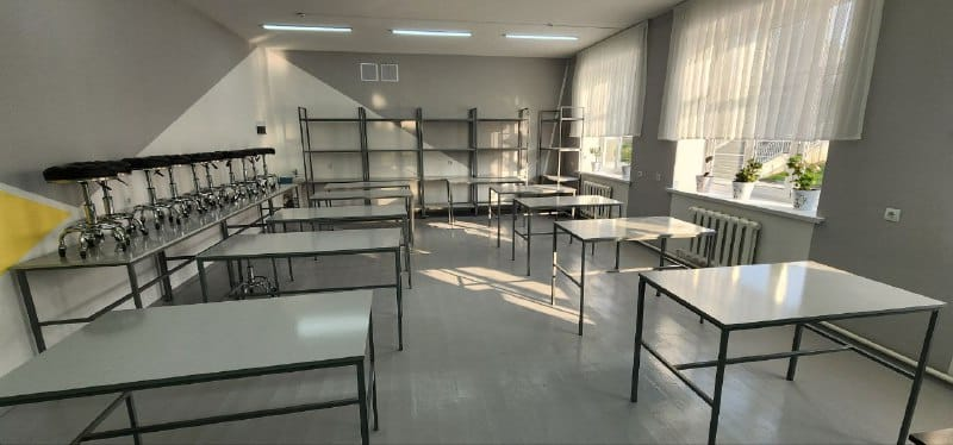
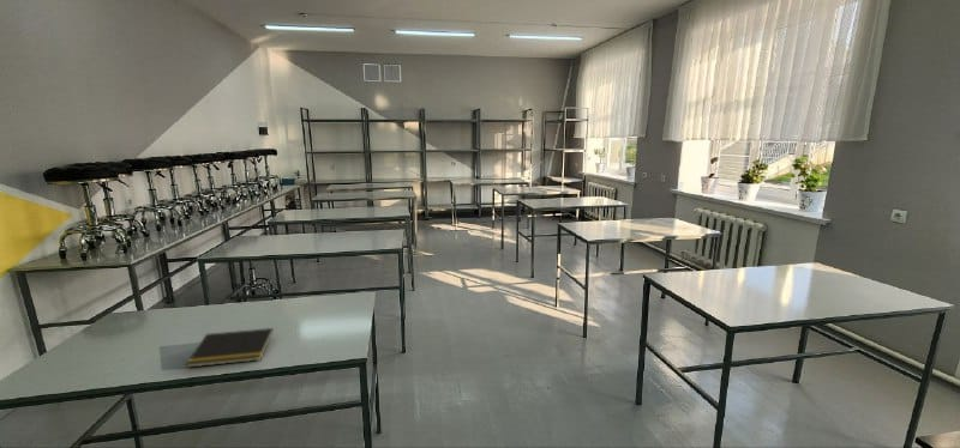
+ notepad [185,327,275,369]
